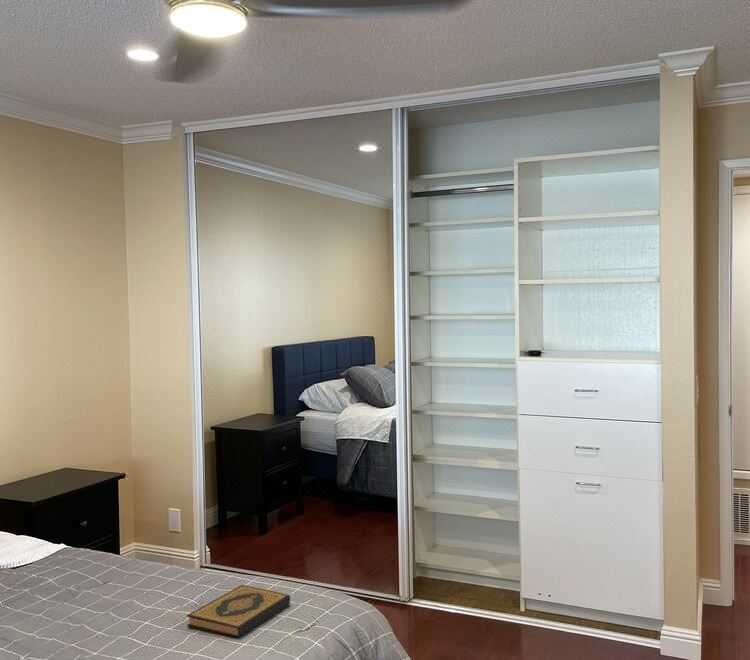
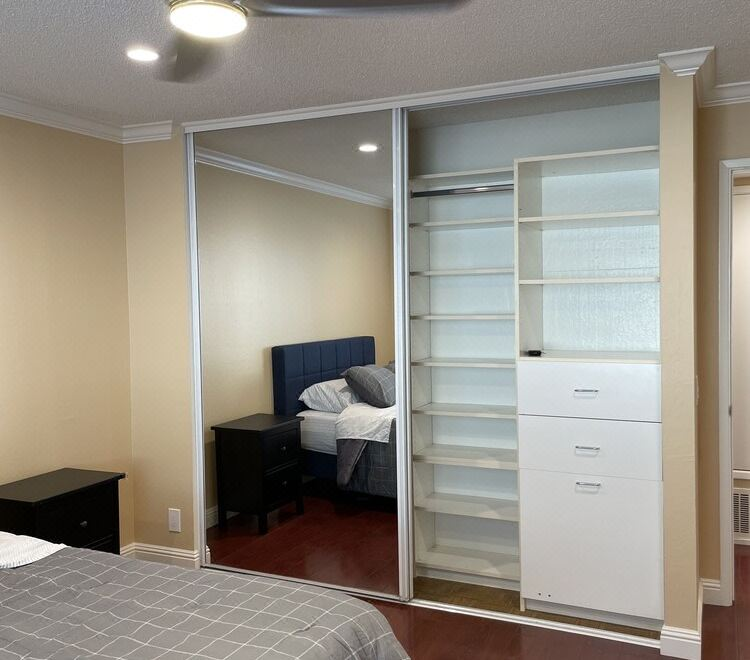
- hardback book [186,584,291,638]
